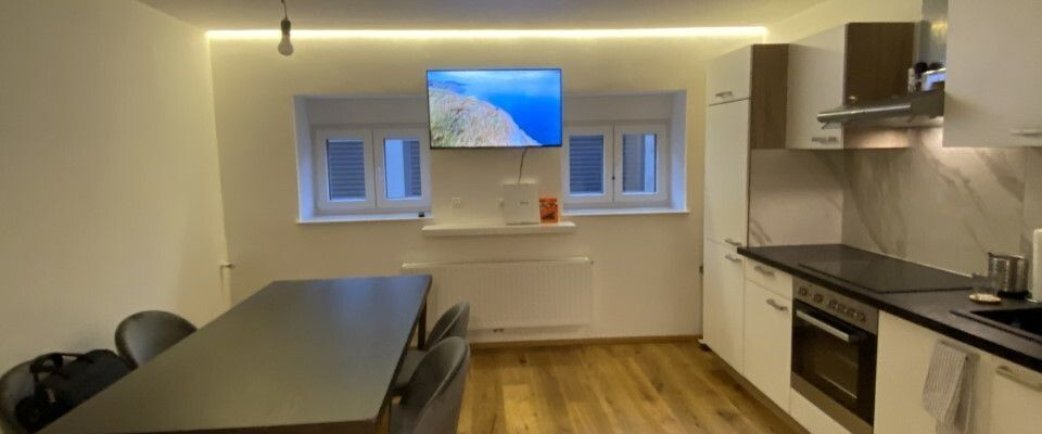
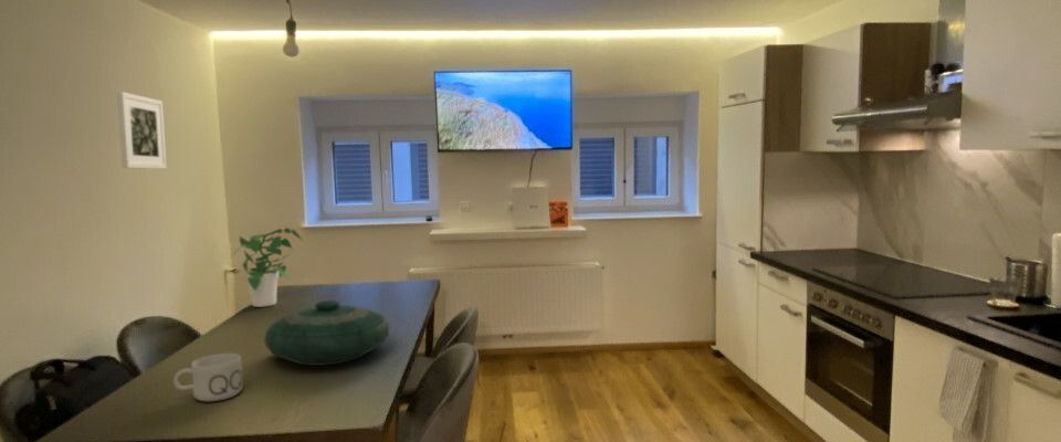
+ decorative bowl [263,299,391,367]
+ mug [172,352,244,402]
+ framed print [116,91,168,170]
+ potted plant [230,227,303,308]
